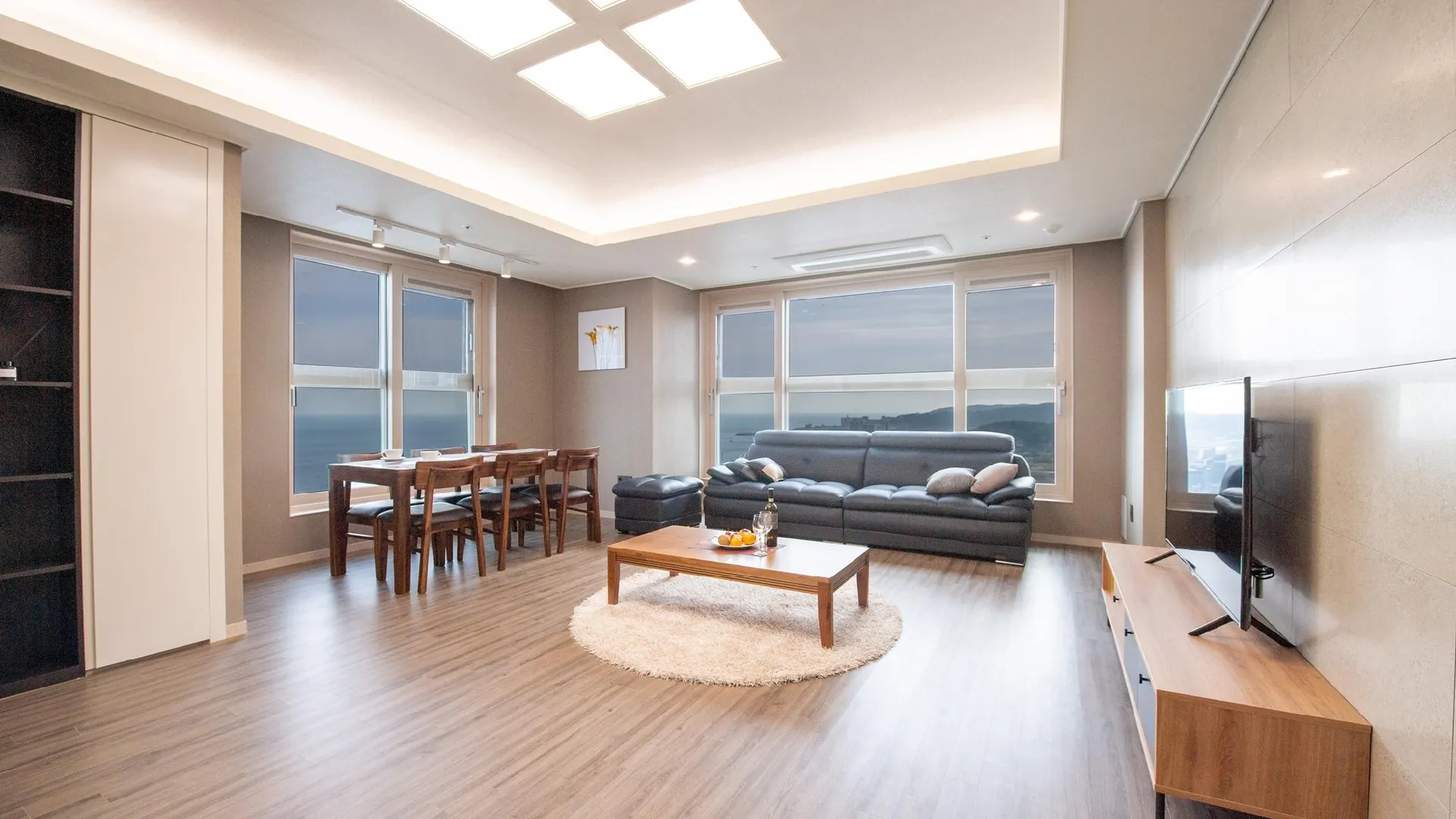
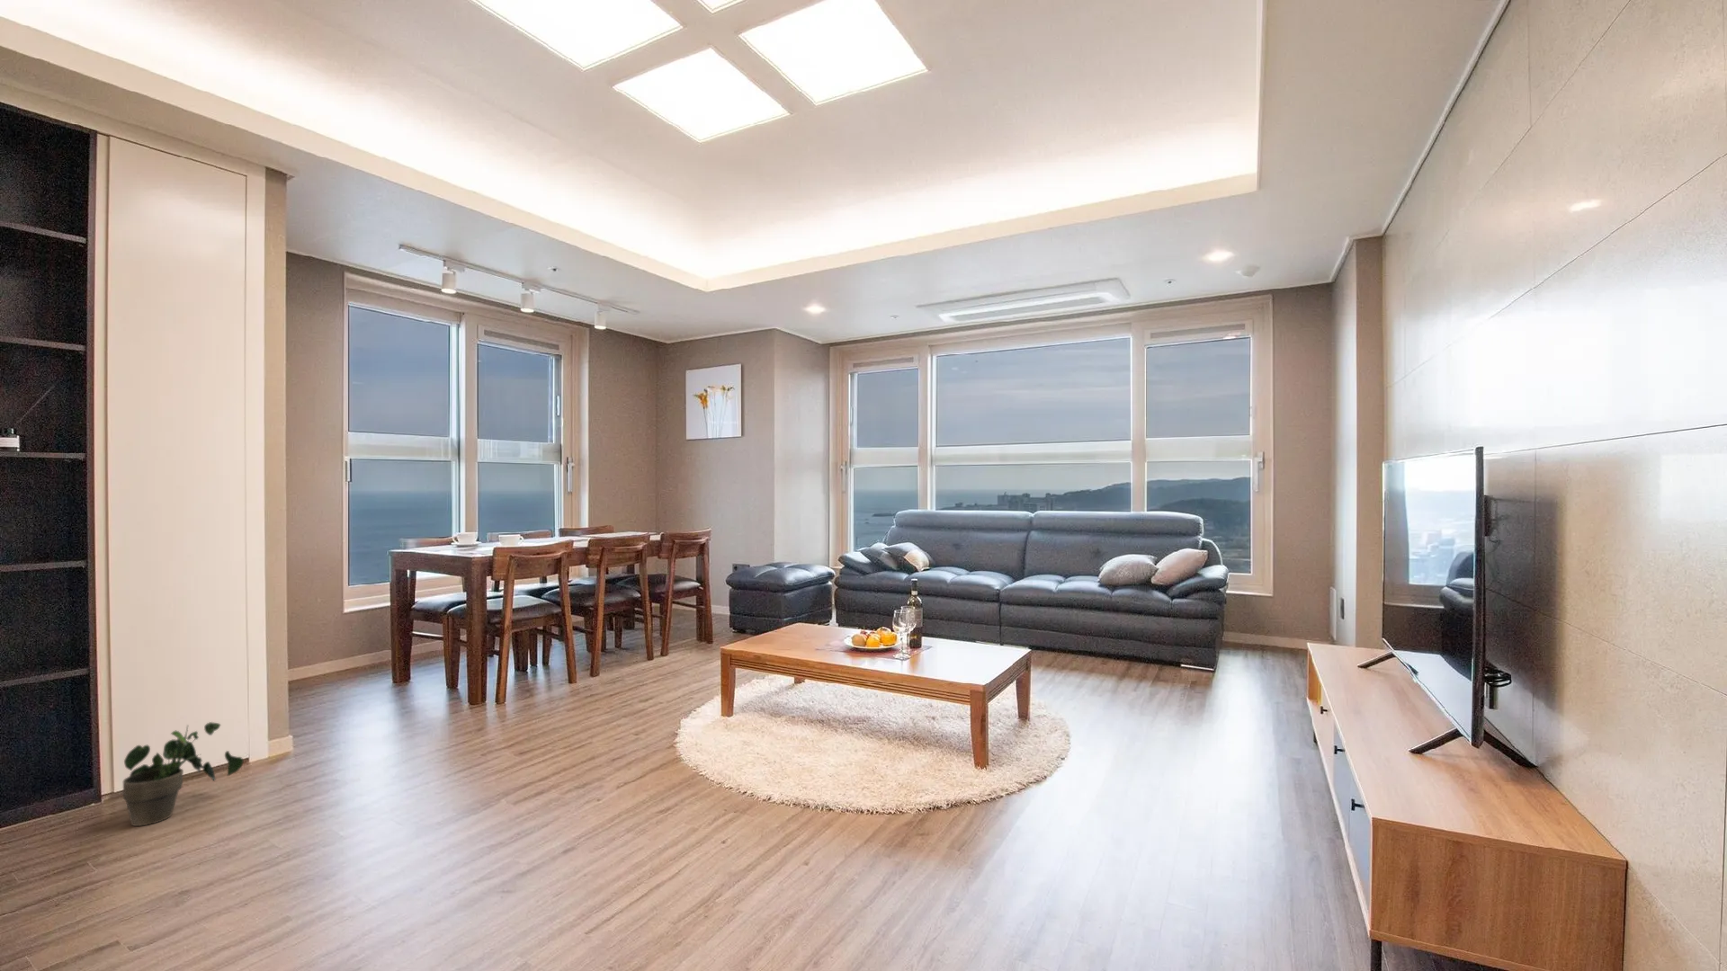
+ potted plant [122,721,244,828]
